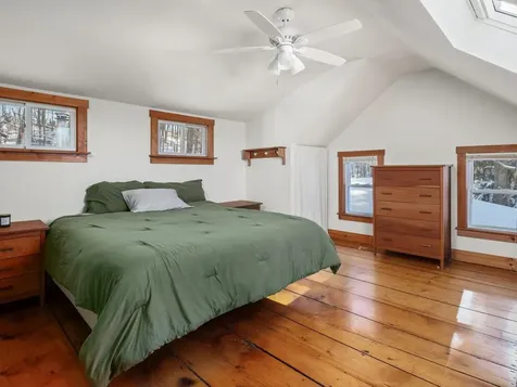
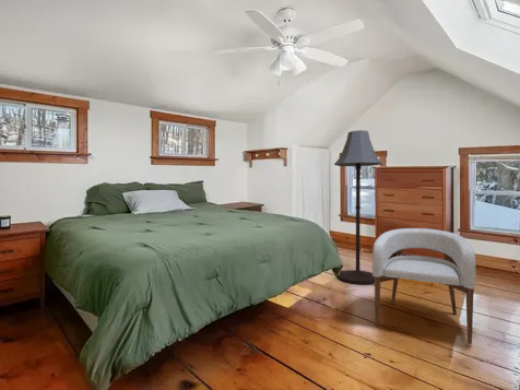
+ armchair [371,227,476,345]
+ floor lamp [333,129,383,285]
